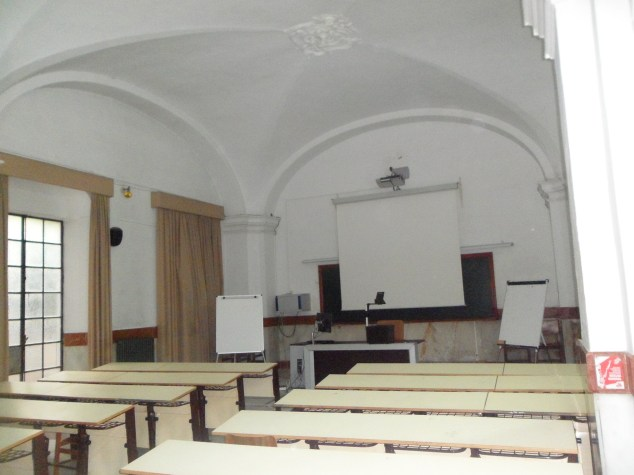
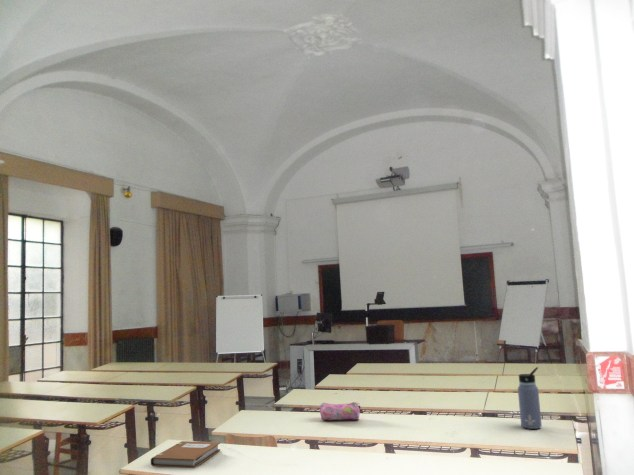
+ pencil case [319,401,362,421]
+ notebook [150,440,221,469]
+ water bottle [517,366,543,430]
